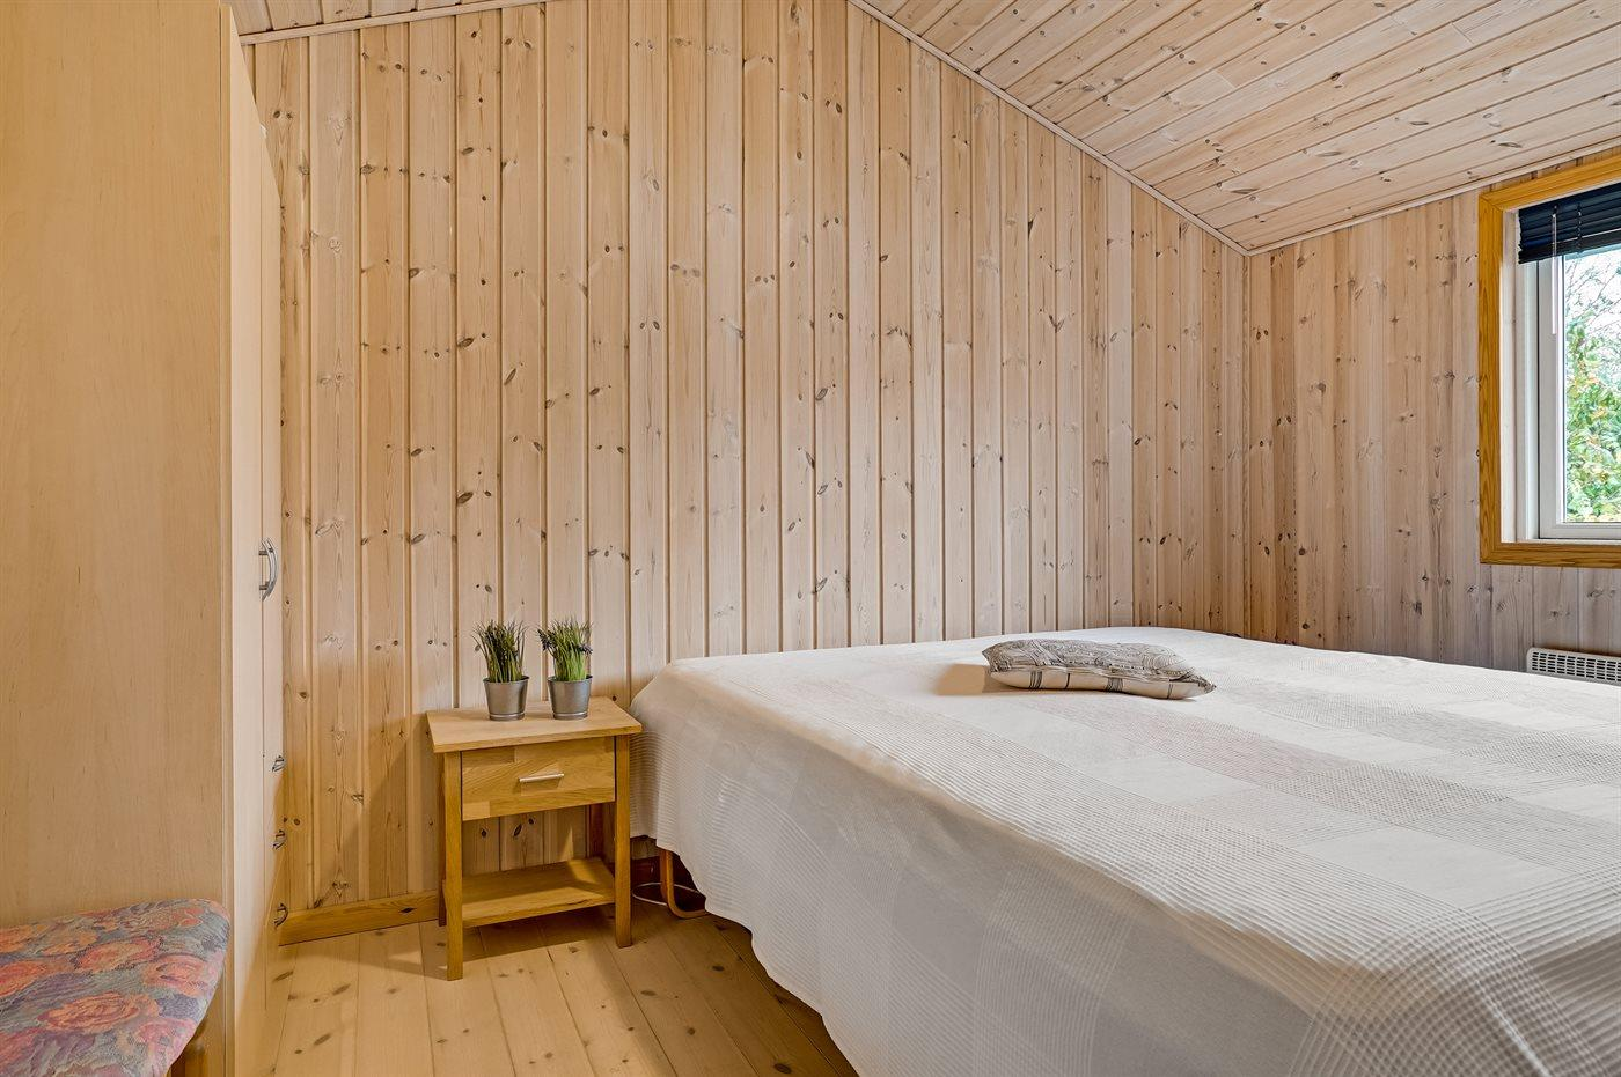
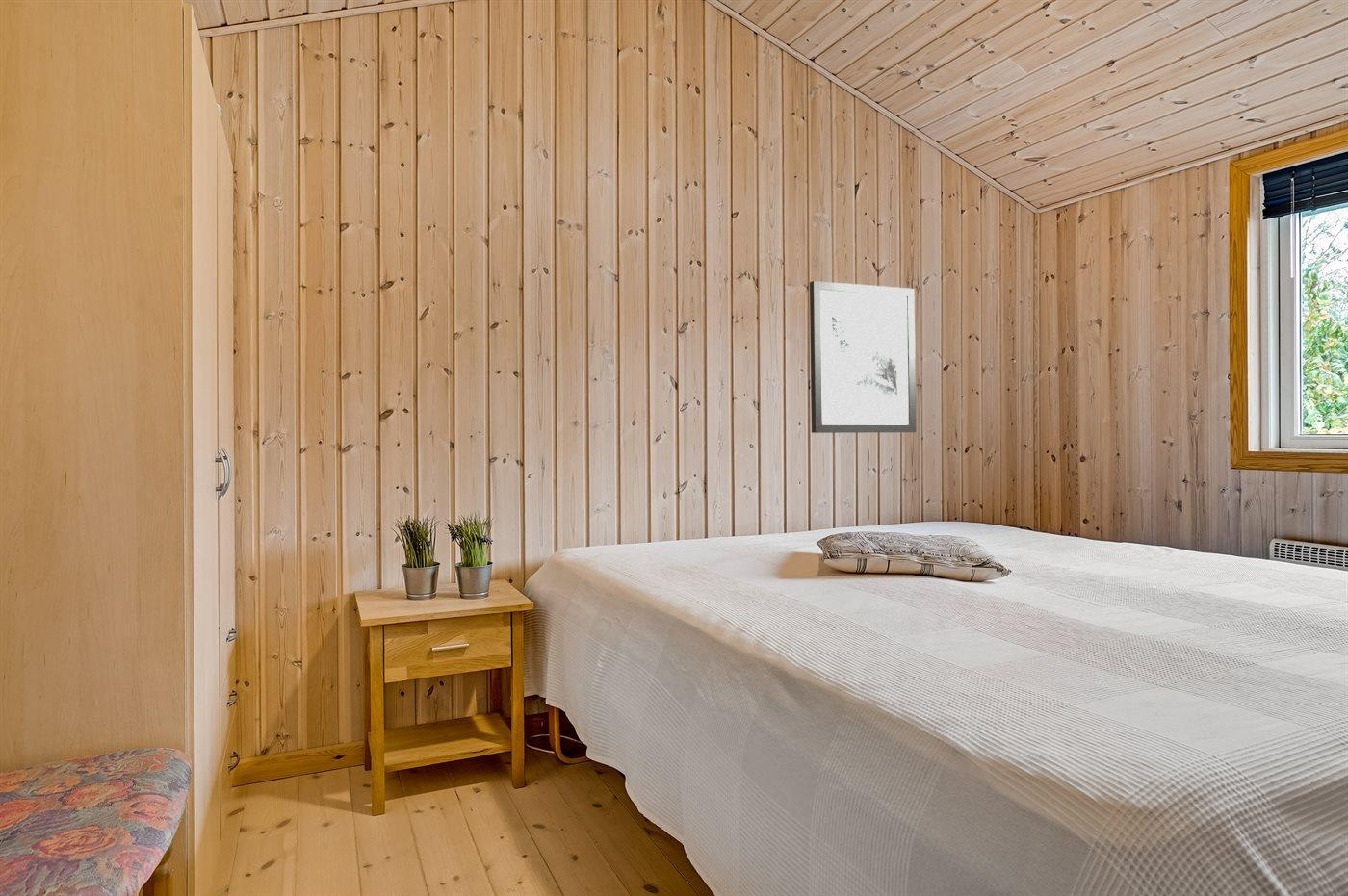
+ wall art [809,280,917,434]
